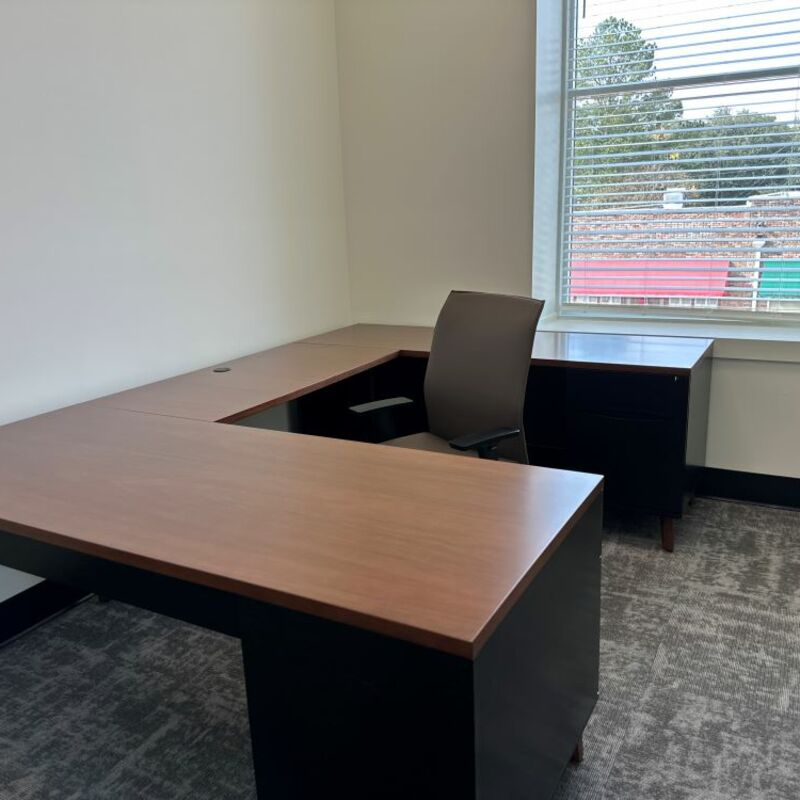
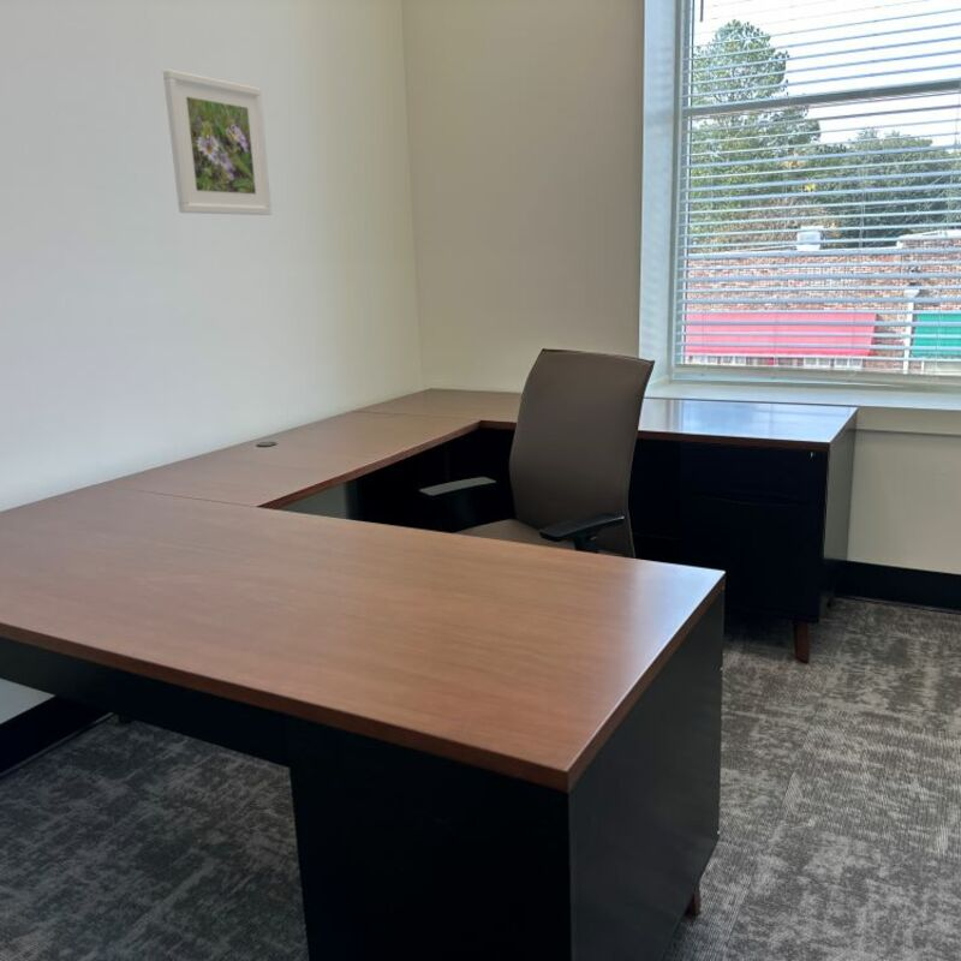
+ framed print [162,68,273,216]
